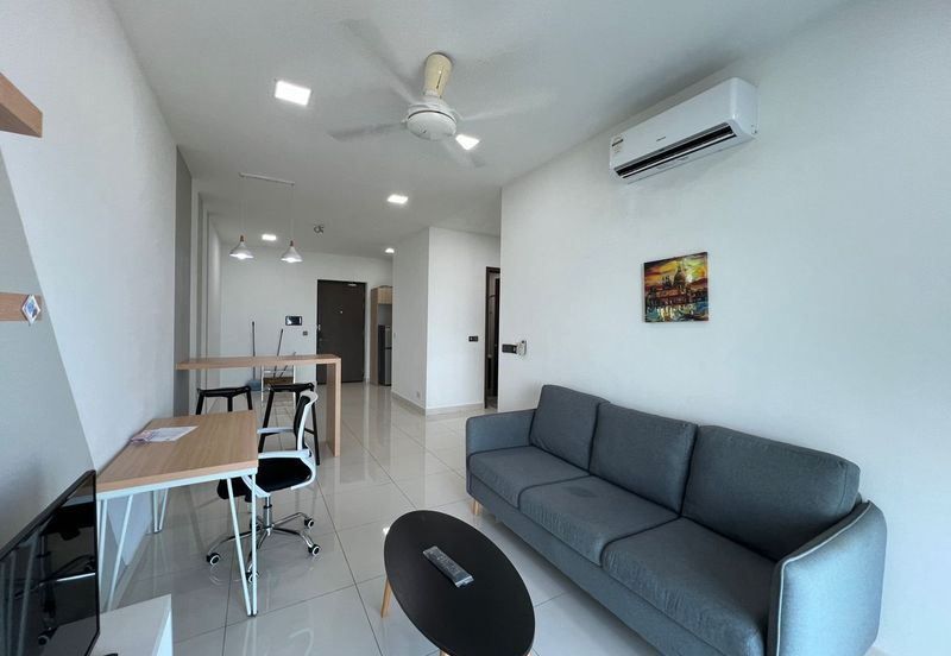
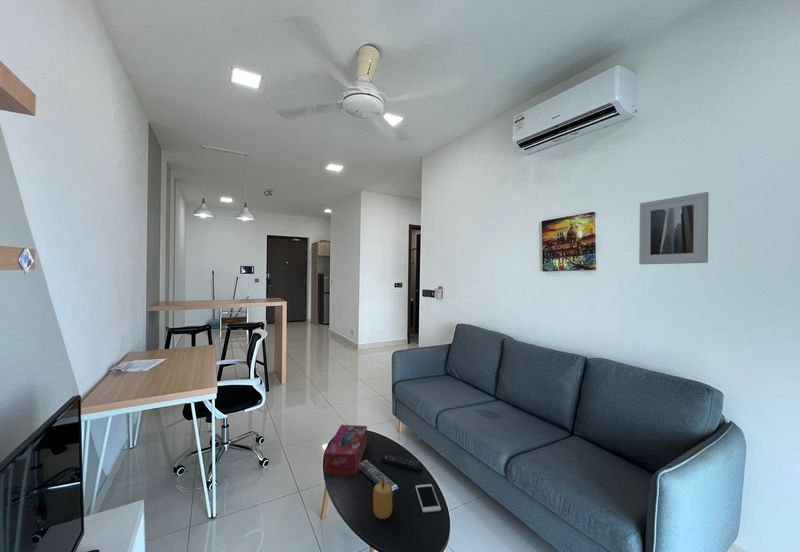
+ tissue box [324,424,368,476]
+ cell phone [414,483,442,514]
+ remote control [380,454,424,472]
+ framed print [638,191,710,265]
+ candle [372,478,394,520]
